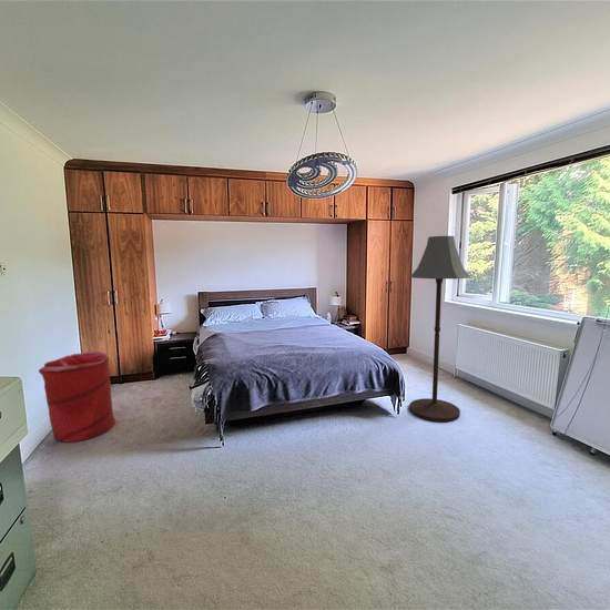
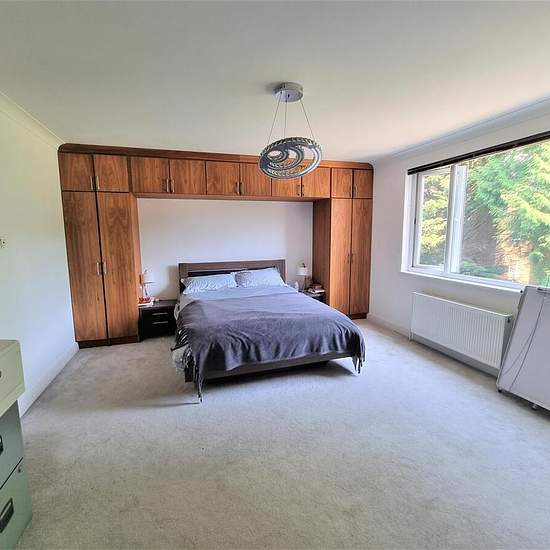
- floor lamp [408,235,472,423]
- laundry hamper [38,350,116,444]
